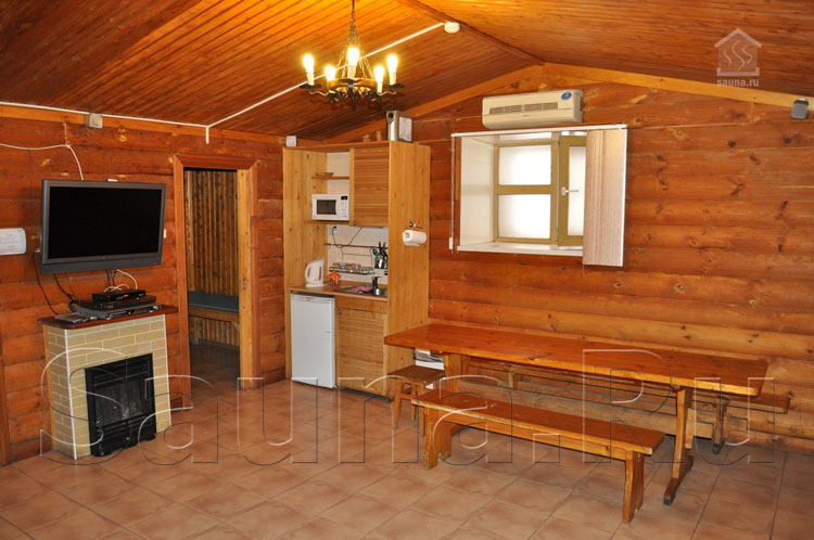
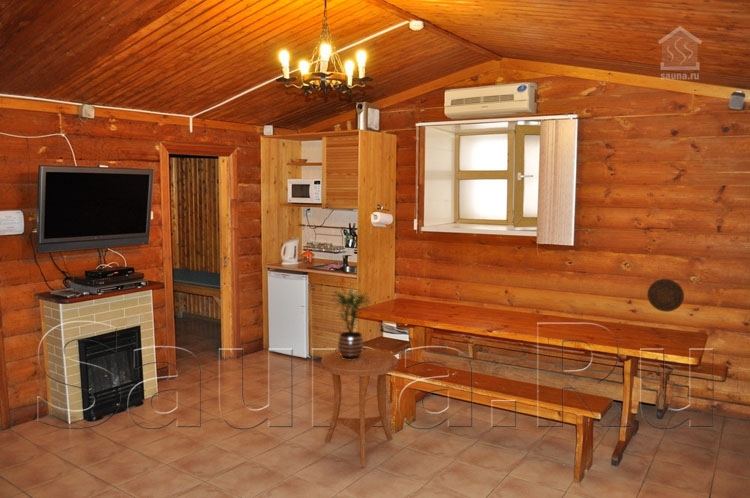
+ decorative plate [646,278,685,313]
+ side table [320,348,399,468]
+ potted plant [328,287,373,360]
